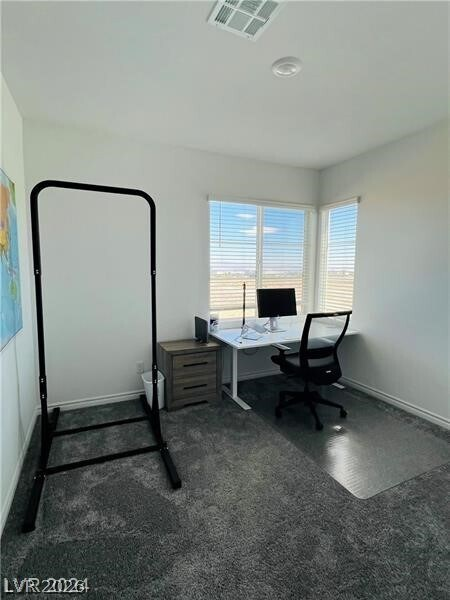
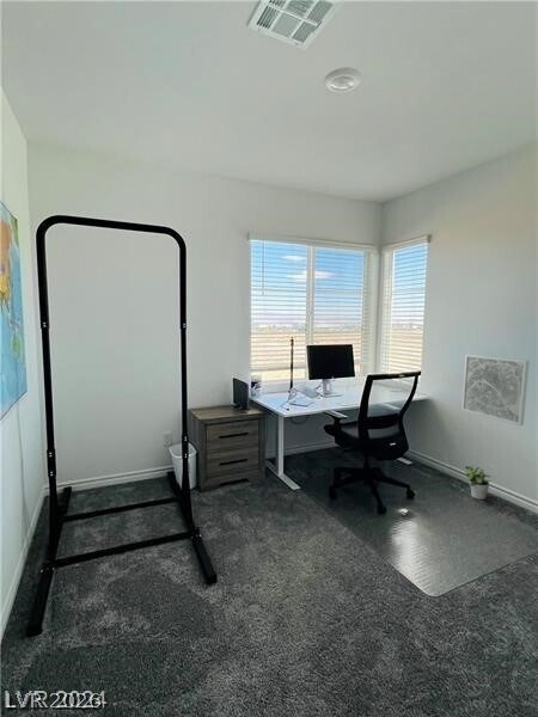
+ wall art [460,353,531,427]
+ potted plant [463,464,491,501]
